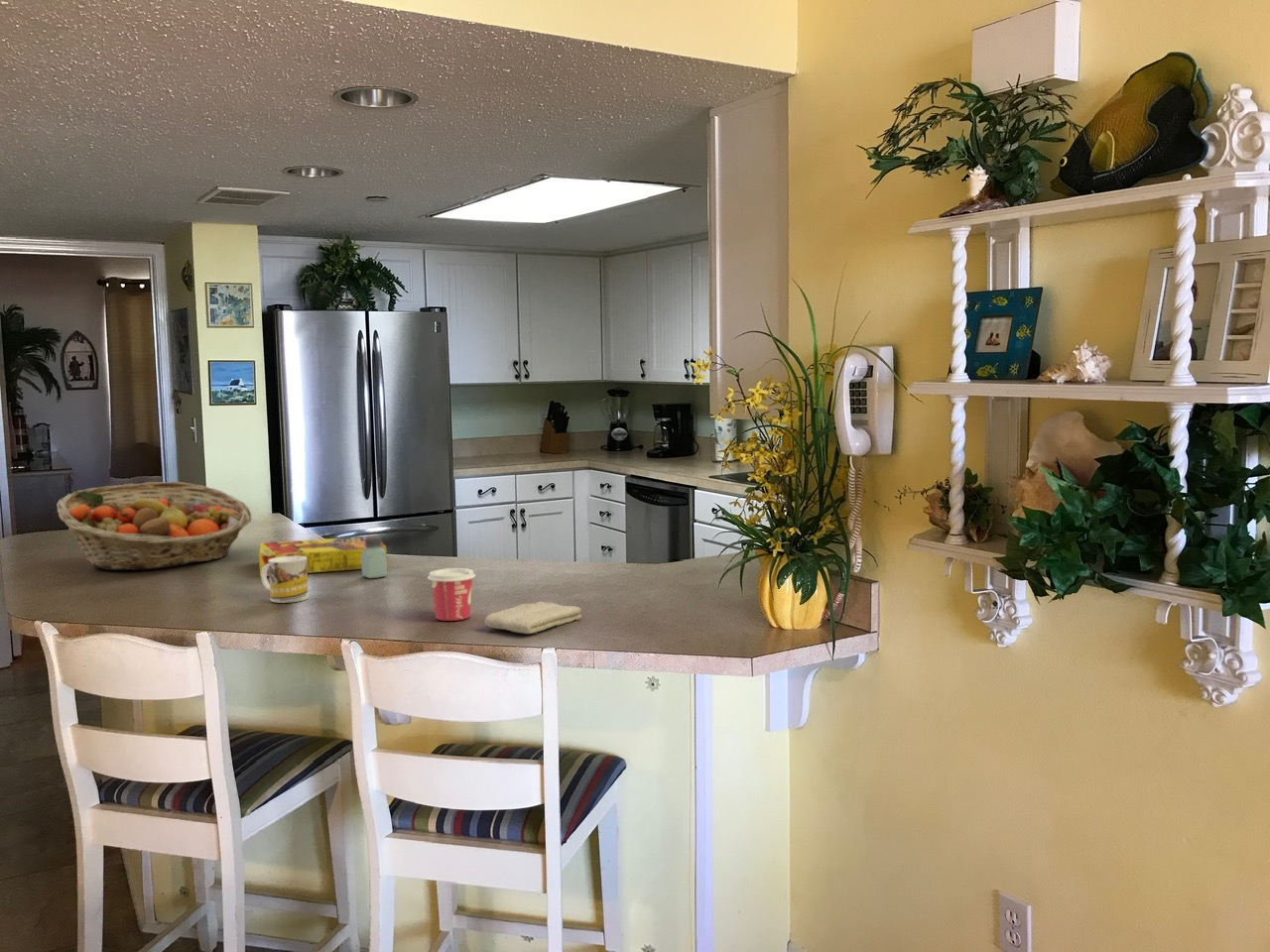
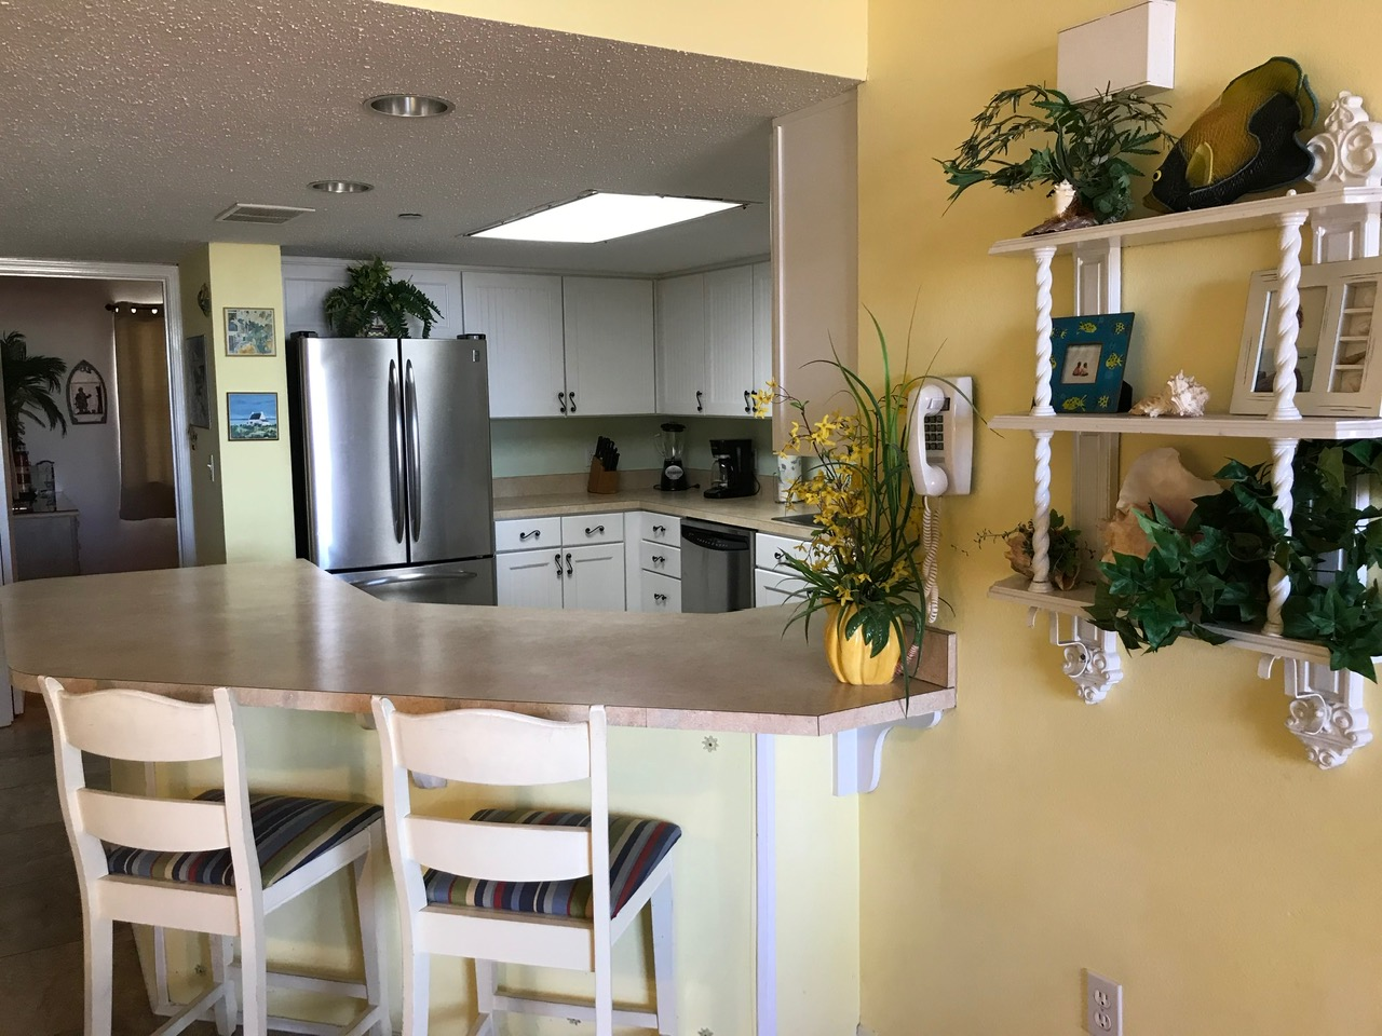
- mug [260,556,310,604]
- washcloth [483,601,582,635]
- cup [427,567,476,622]
- saltshaker [361,535,388,579]
- fruit basket [56,481,253,571]
- cereal box [258,535,388,577]
